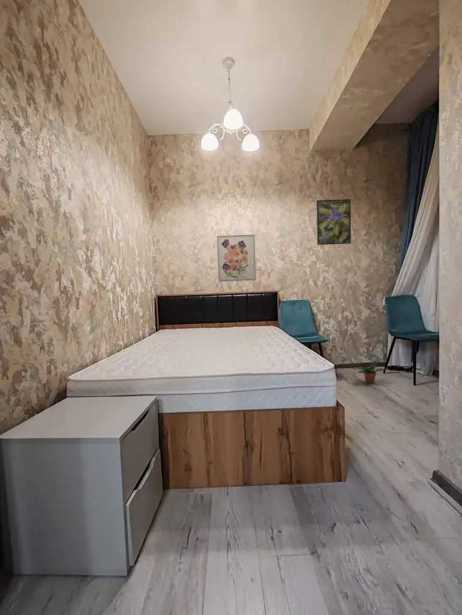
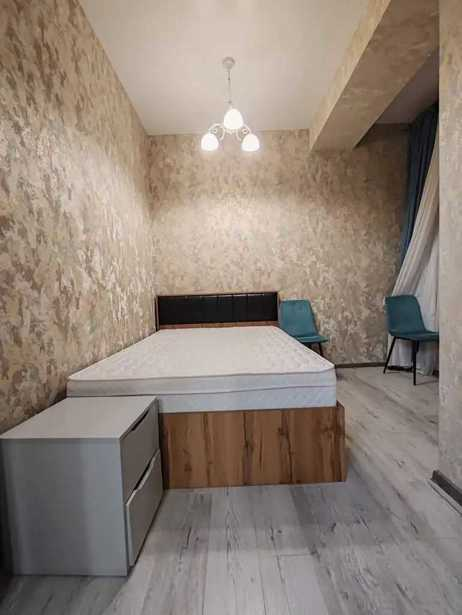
- wall art [216,233,257,283]
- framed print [316,198,352,246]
- potted plant [354,358,387,384]
